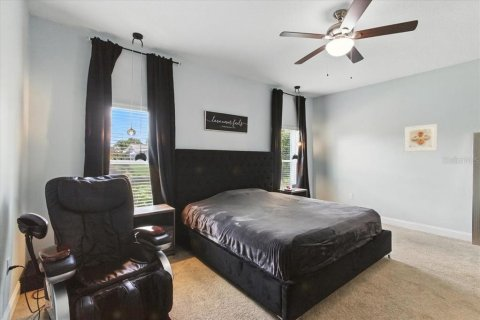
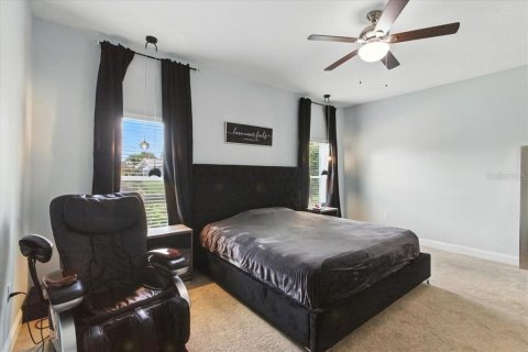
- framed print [404,123,438,153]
